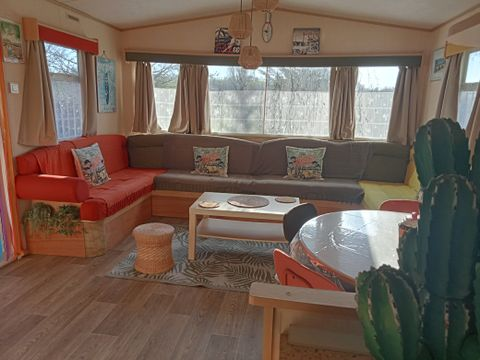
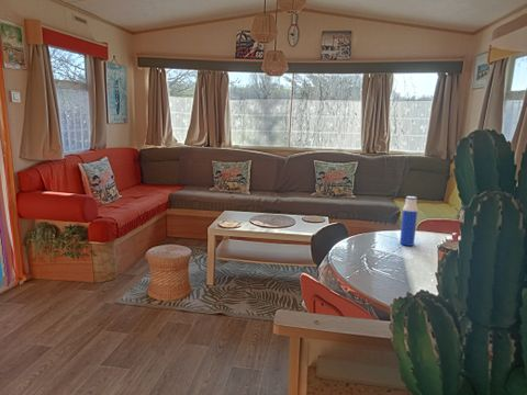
+ water bottle [399,195,418,247]
